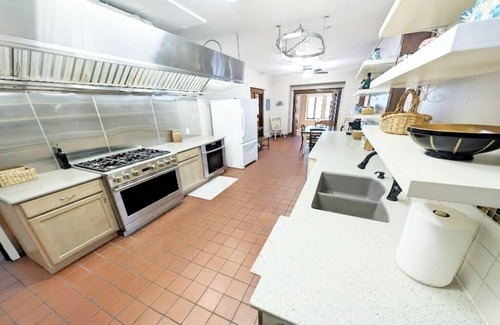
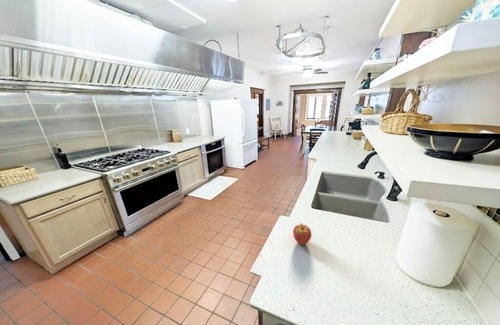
+ fruit [292,223,312,246]
